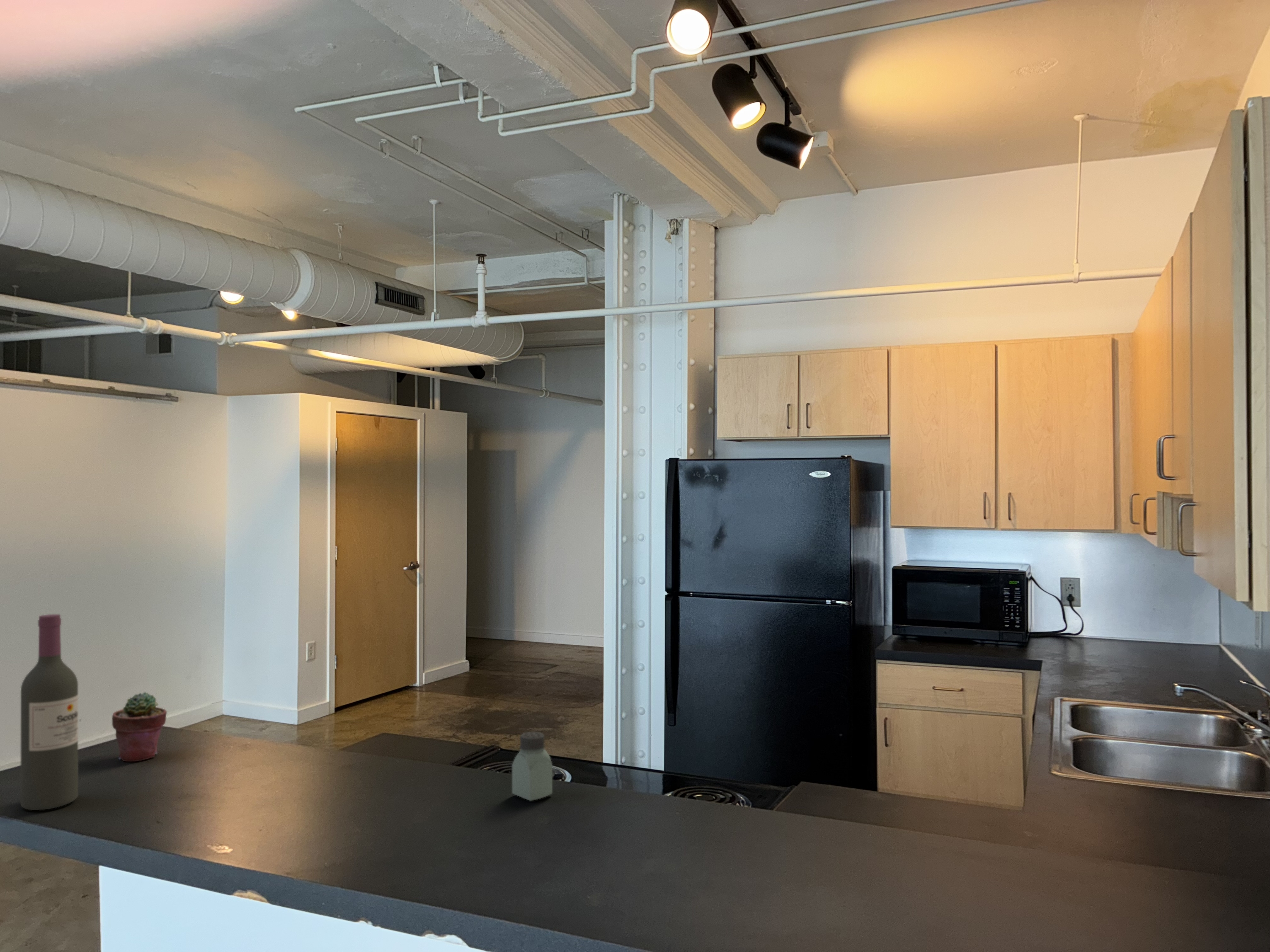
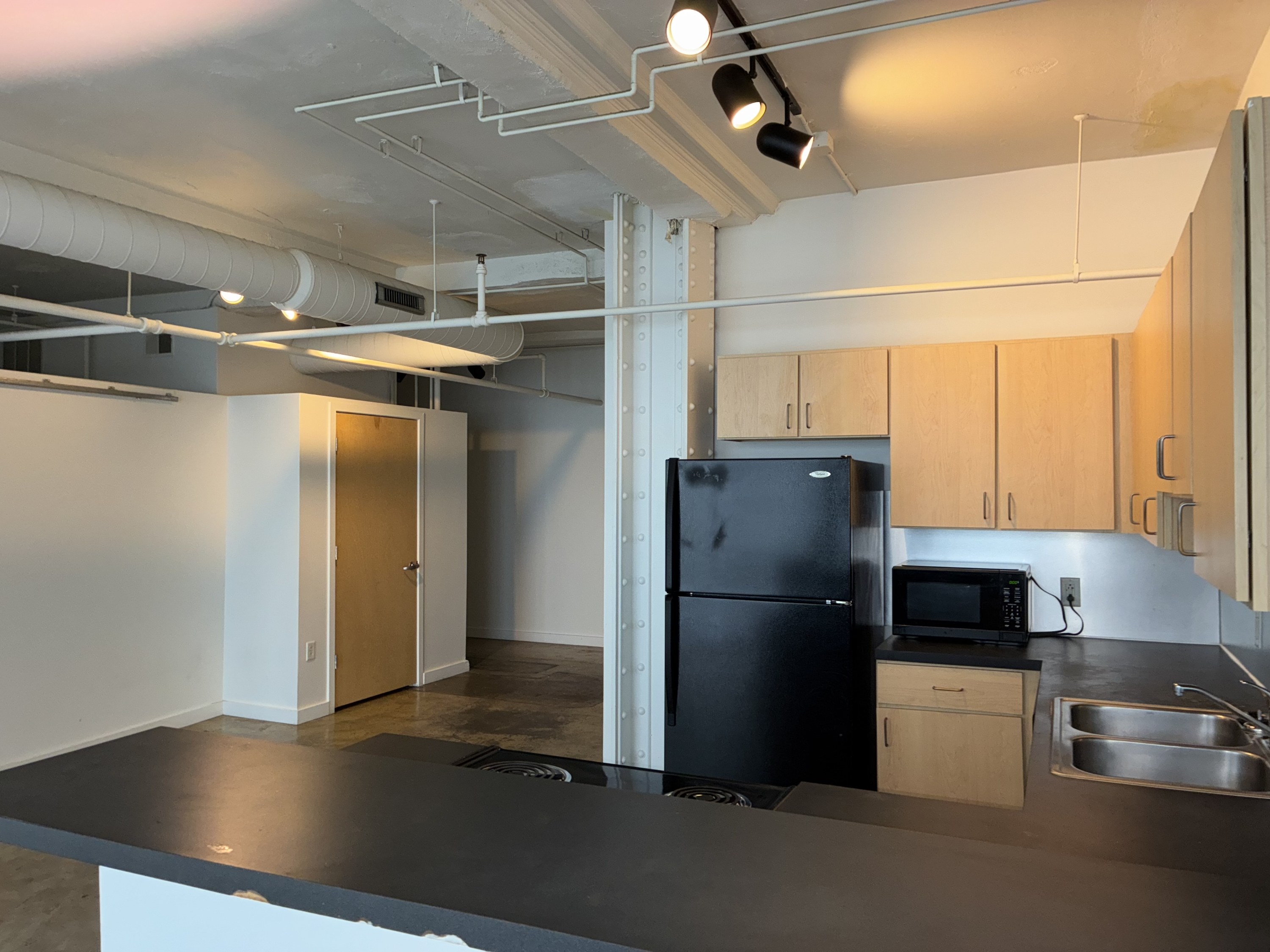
- saltshaker [512,732,553,801]
- wine bottle [20,614,78,811]
- potted succulent [111,692,167,762]
